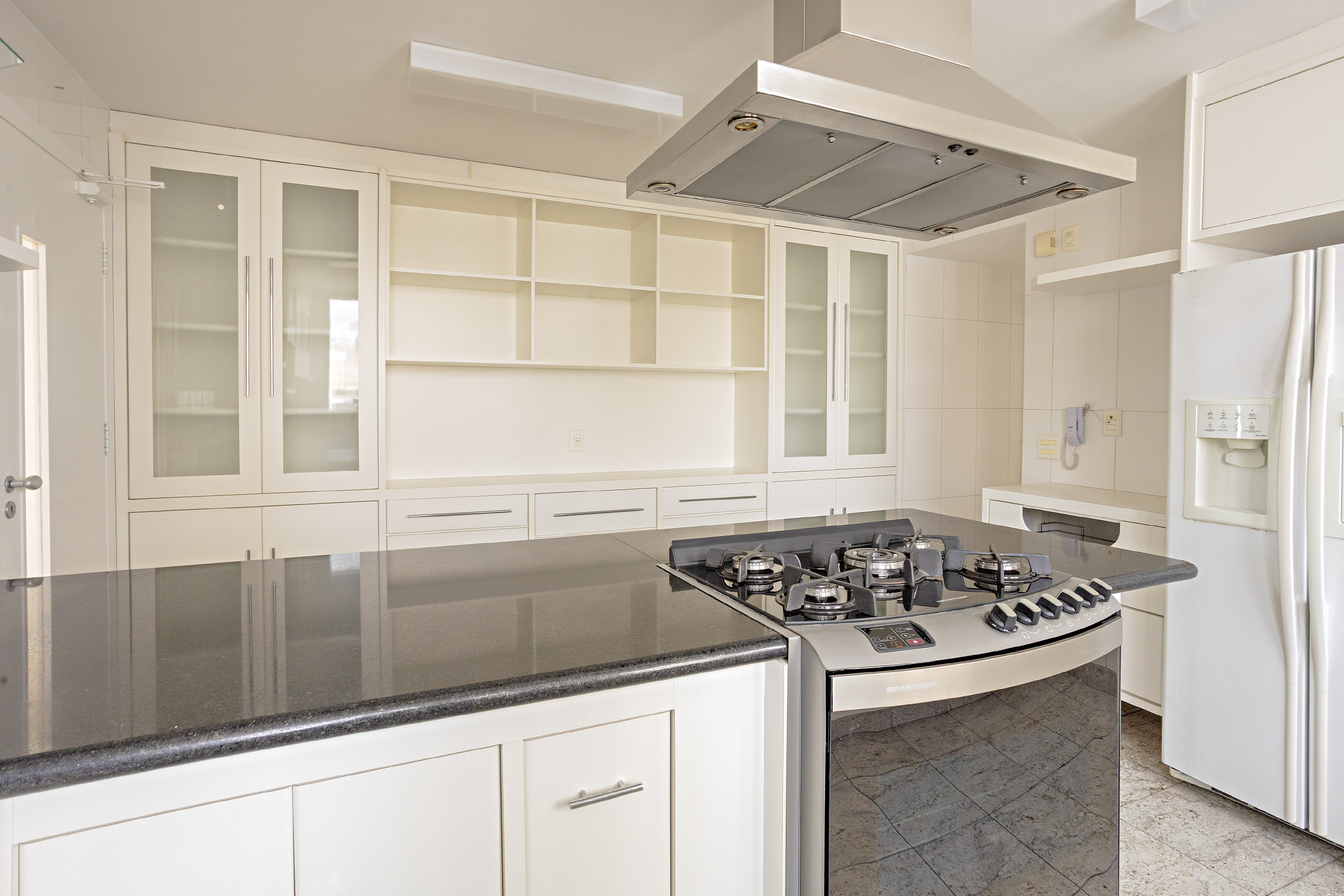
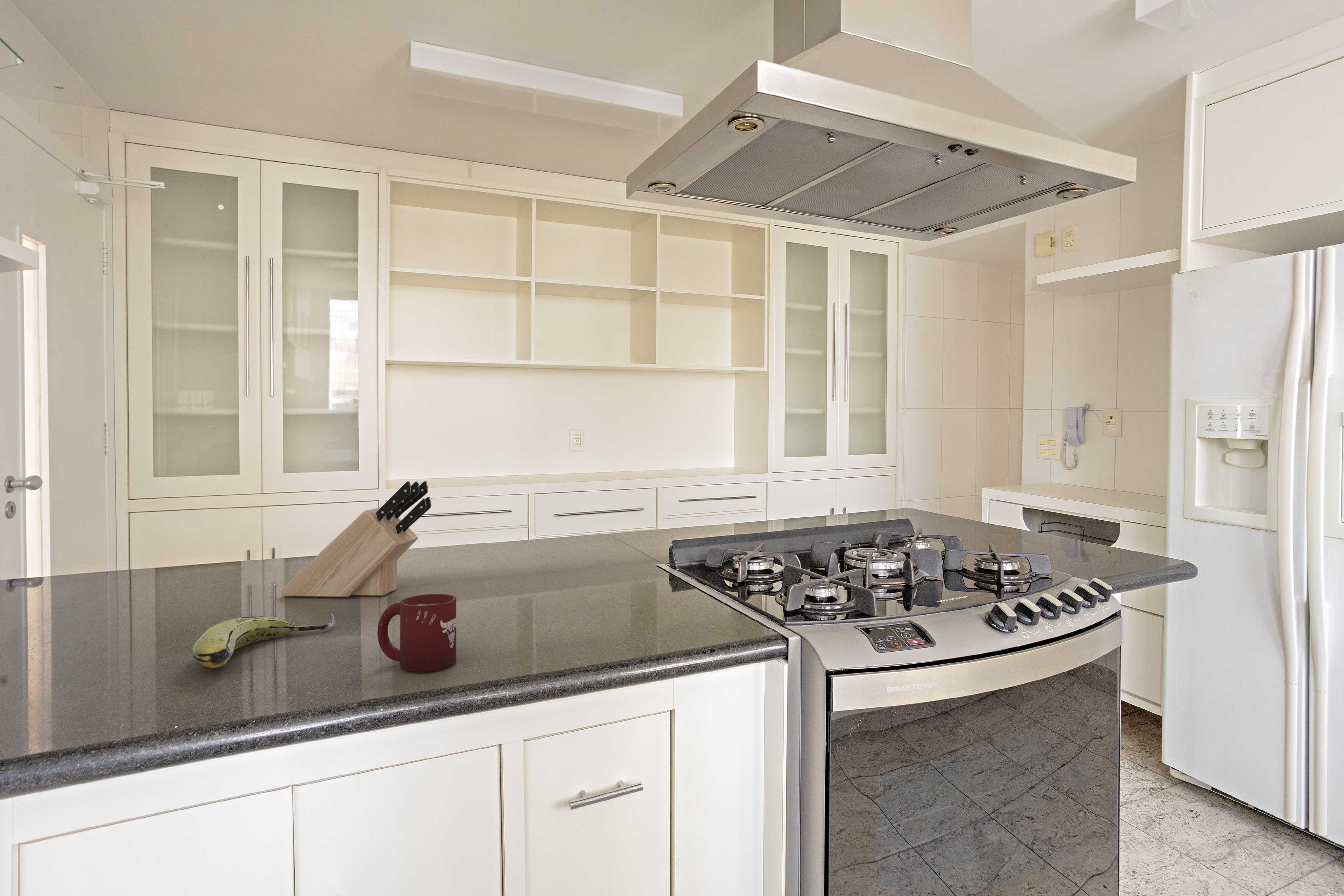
+ cup [377,594,457,672]
+ knife block [280,481,432,597]
+ fruit [192,613,335,668]
